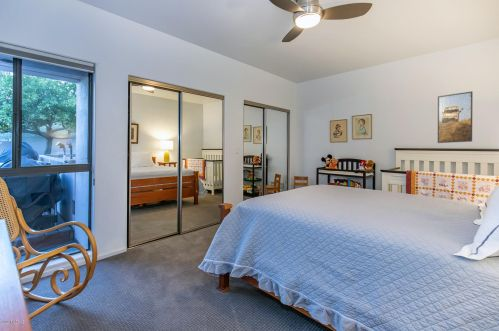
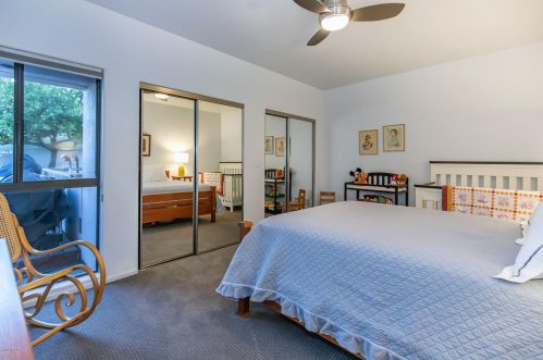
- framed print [437,90,474,144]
